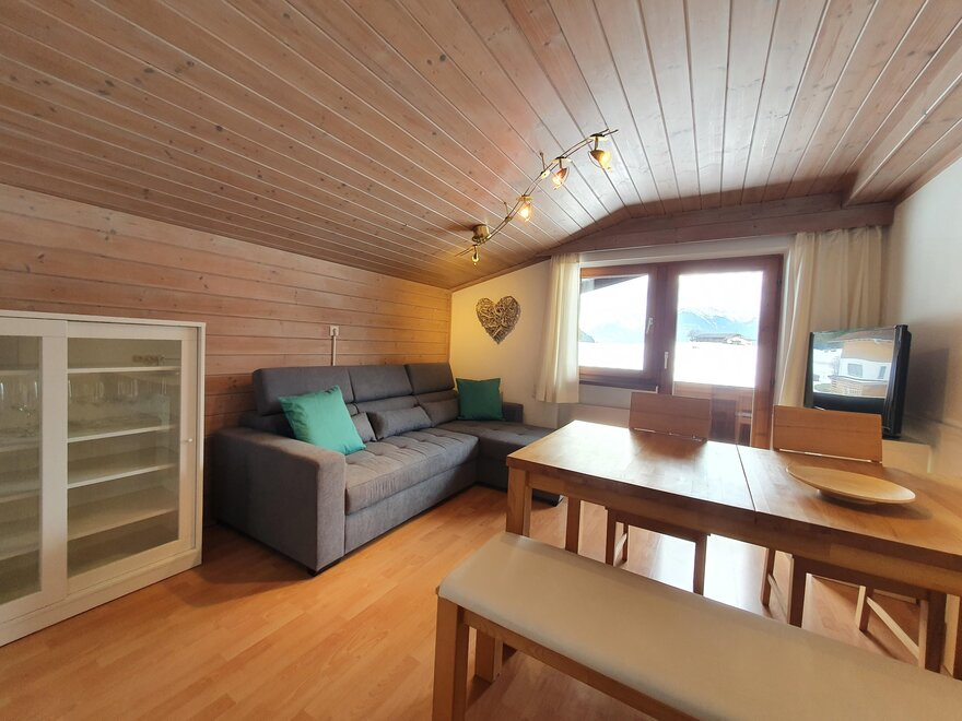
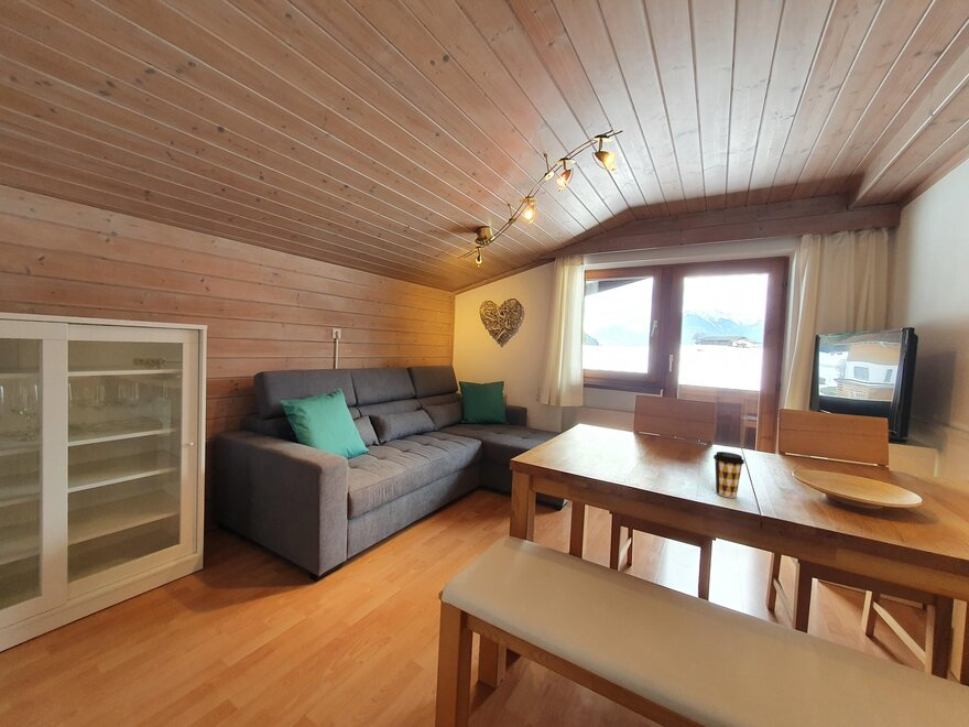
+ coffee cup [712,451,745,499]
